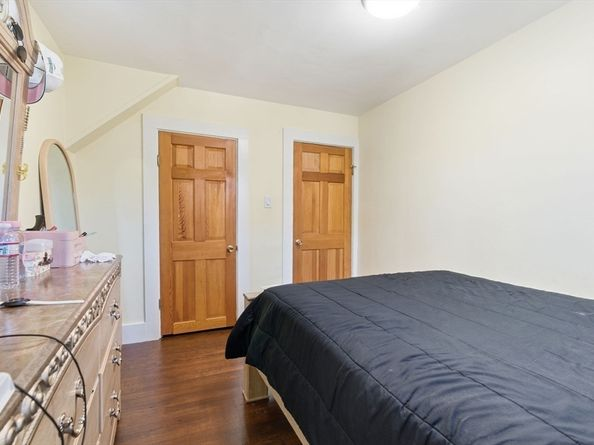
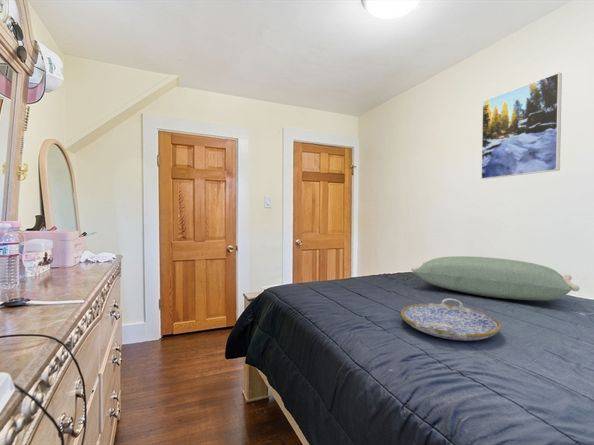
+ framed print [480,72,563,180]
+ pillow [410,255,581,301]
+ serving tray [400,297,502,342]
